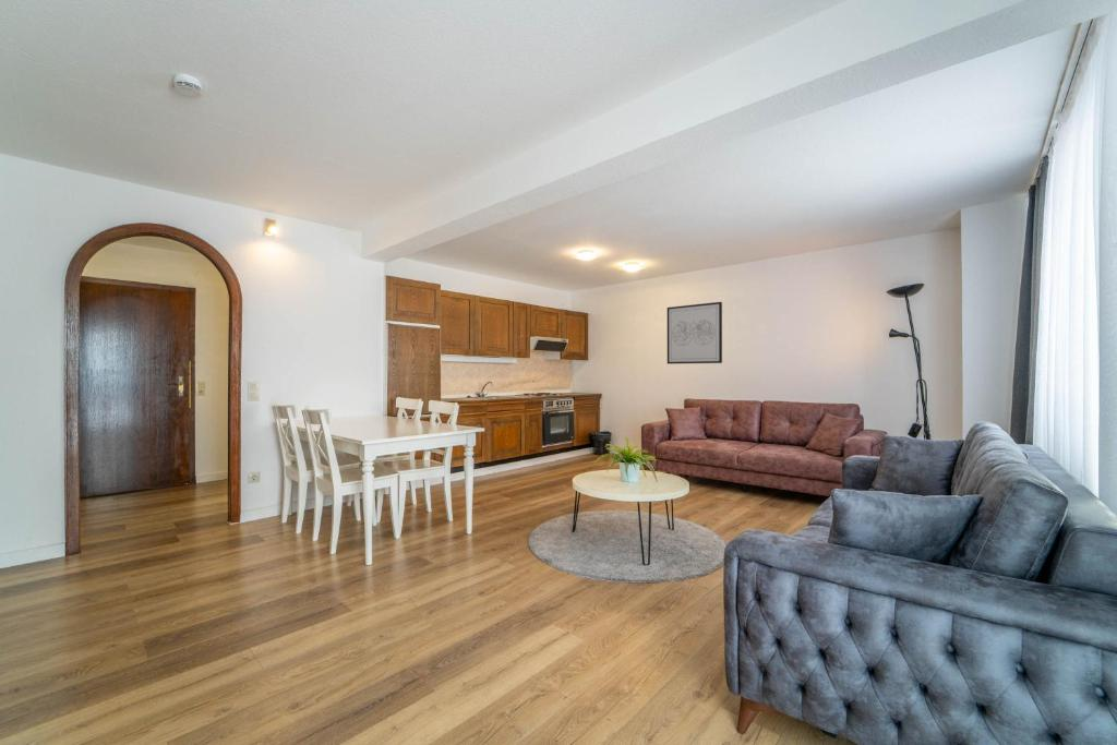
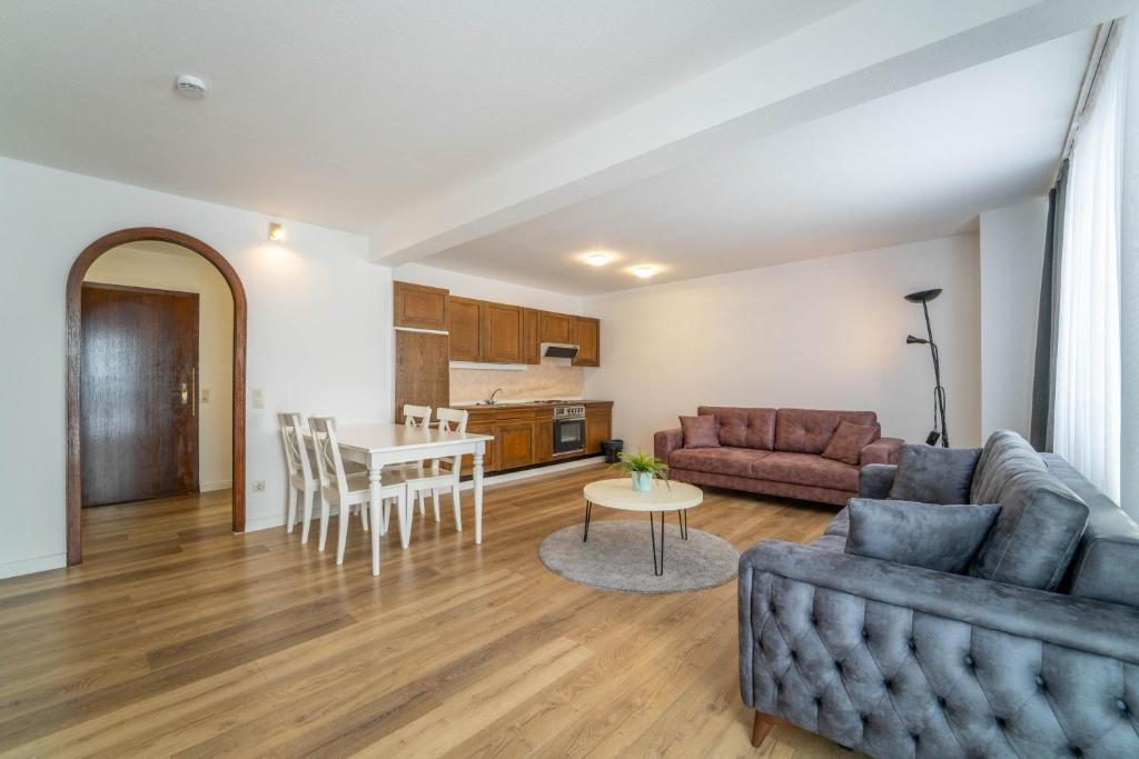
- wall art [666,301,723,365]
